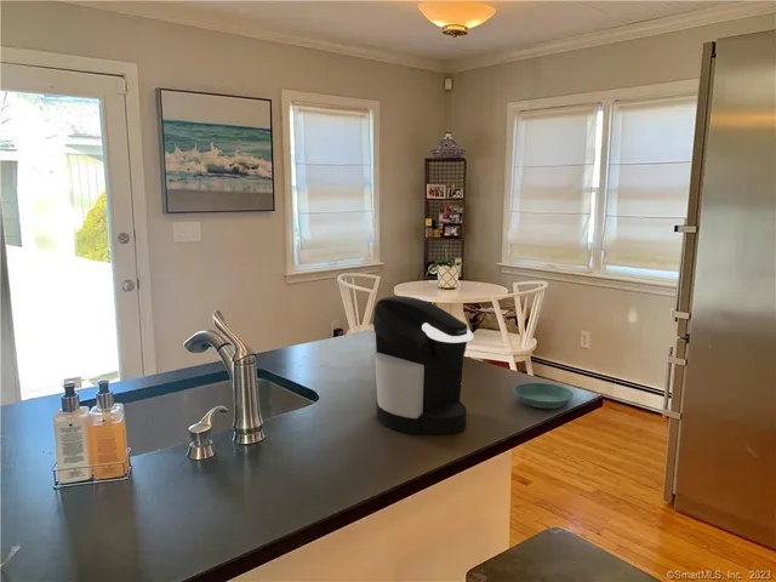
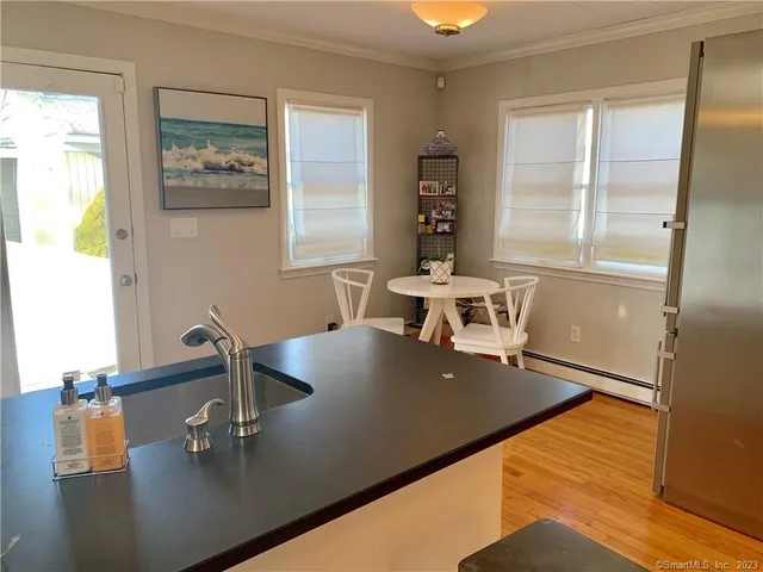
- coffee maker [372,295,474,435]
- saucer [512,382,575,410]
